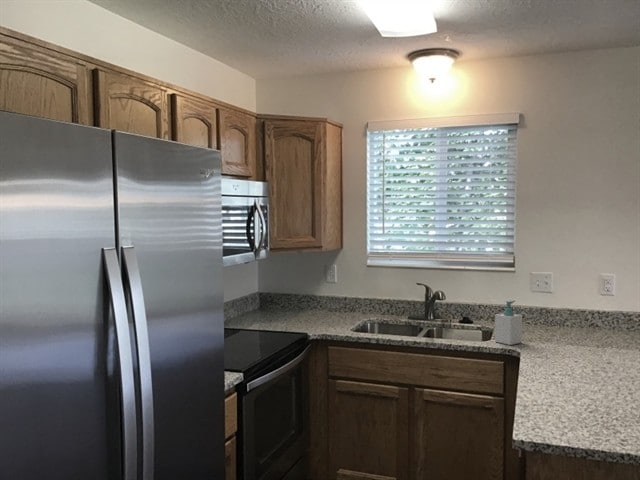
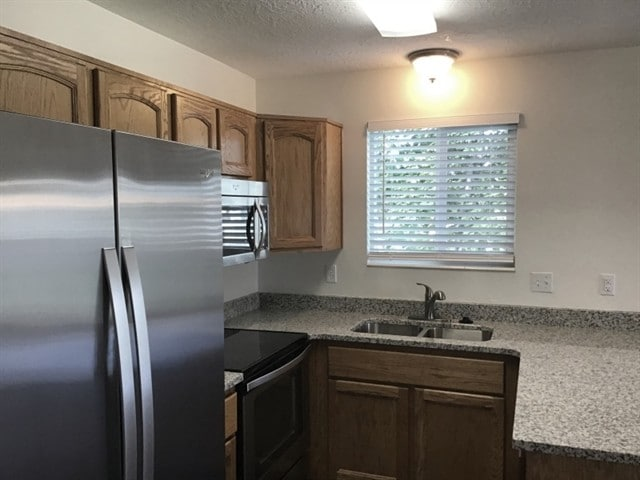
- soap bottle [494,300,523,346]
